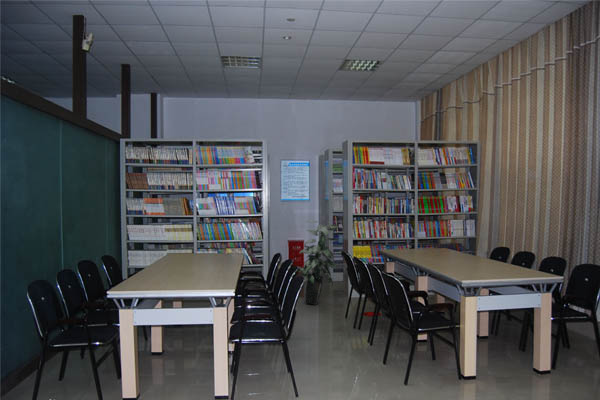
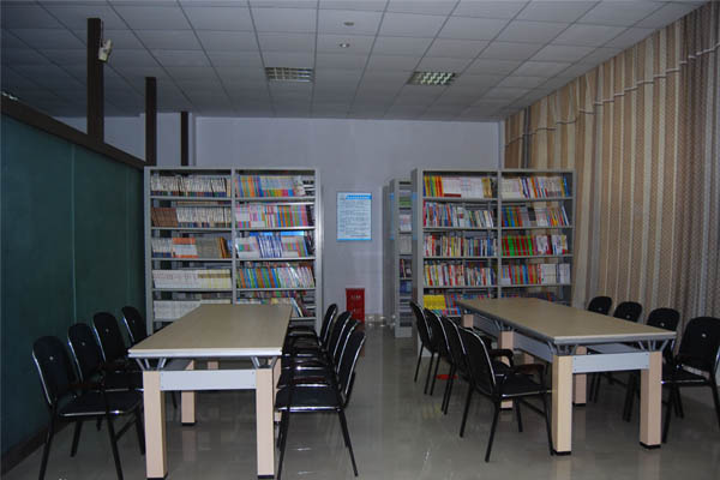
- indoor plant [298,219,341,306]
